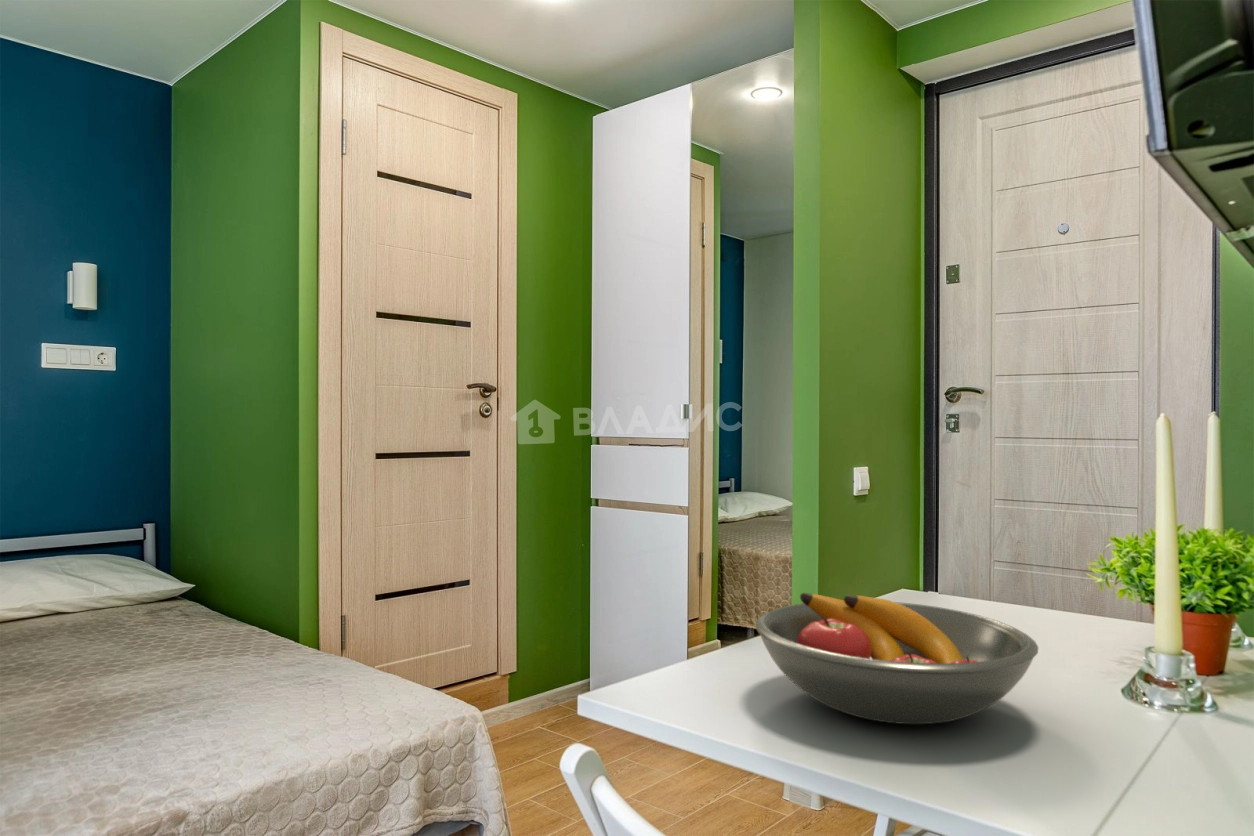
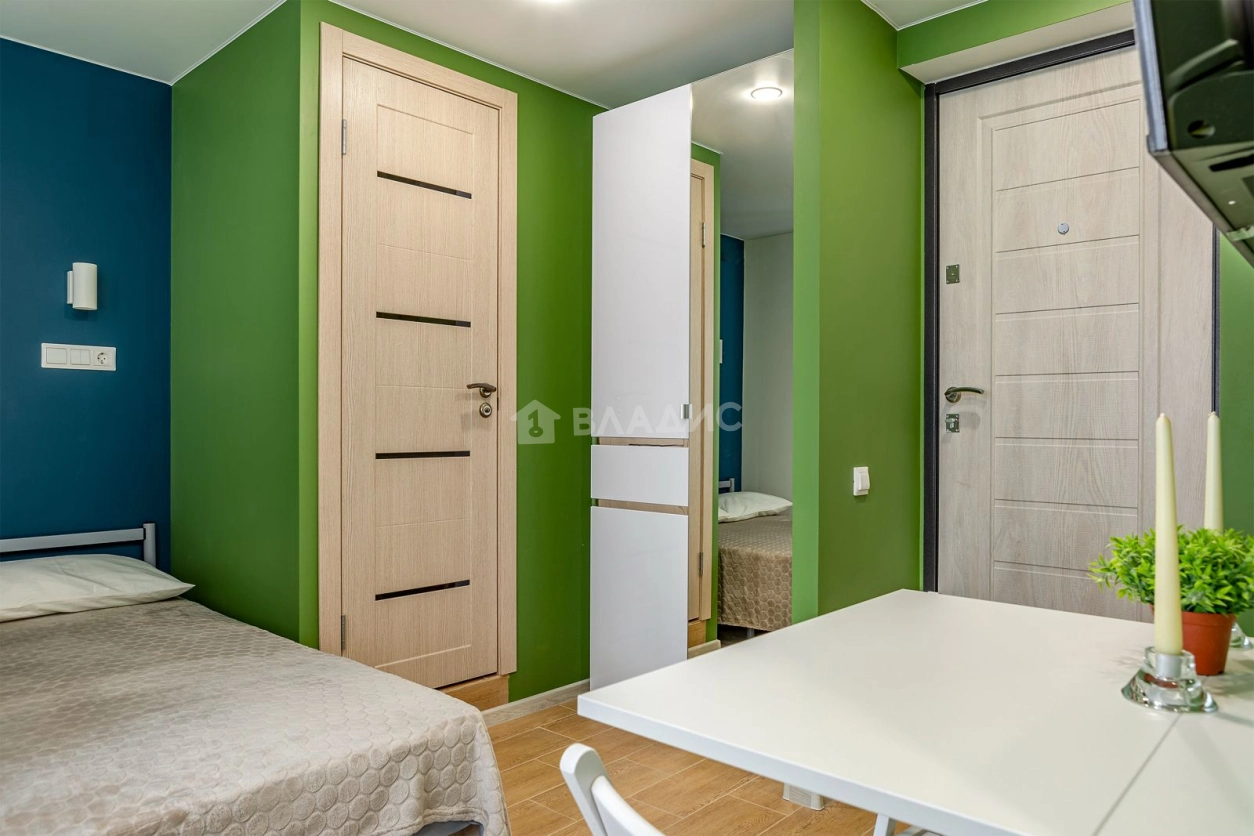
- fruit bowl [755,592,1039,725]
